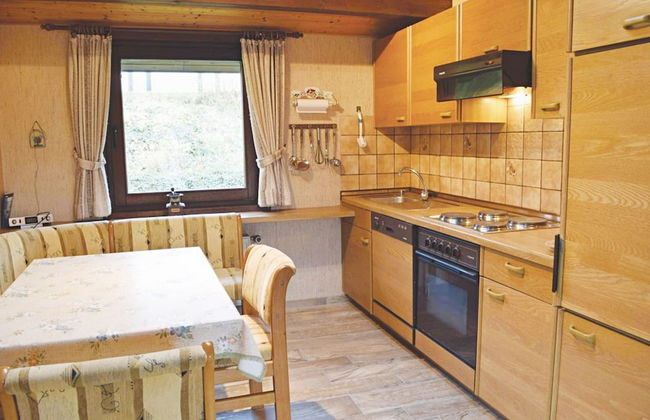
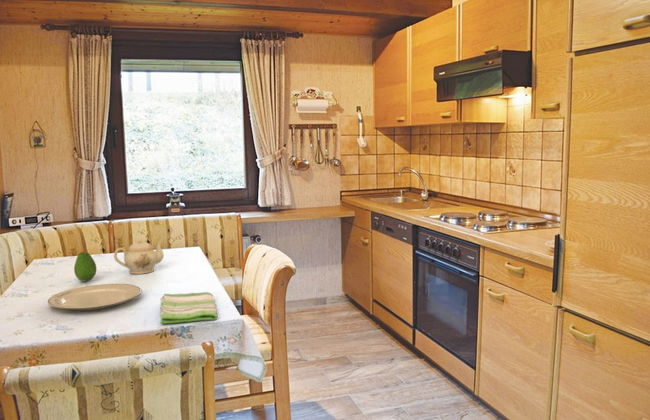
+ chinaware [47,283,142,311]
+ teapot [113,239,165,275]
+ dish towel [159,291,218,325]
+ fruit [73,250,98,283]
